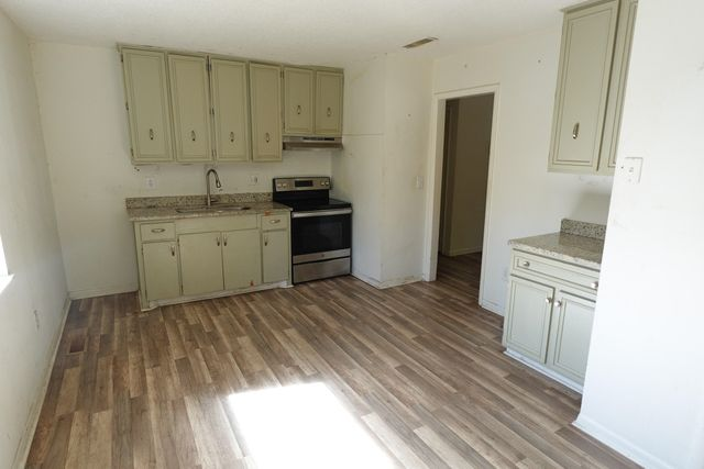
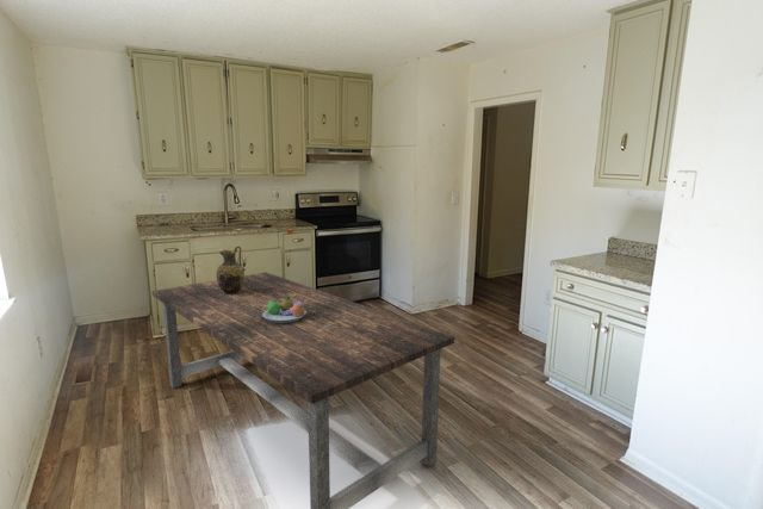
+ dining table [151,271,455,509]
+ fruit bowl [262,297,306,323]
+ pitcher [216,246,247,294]
